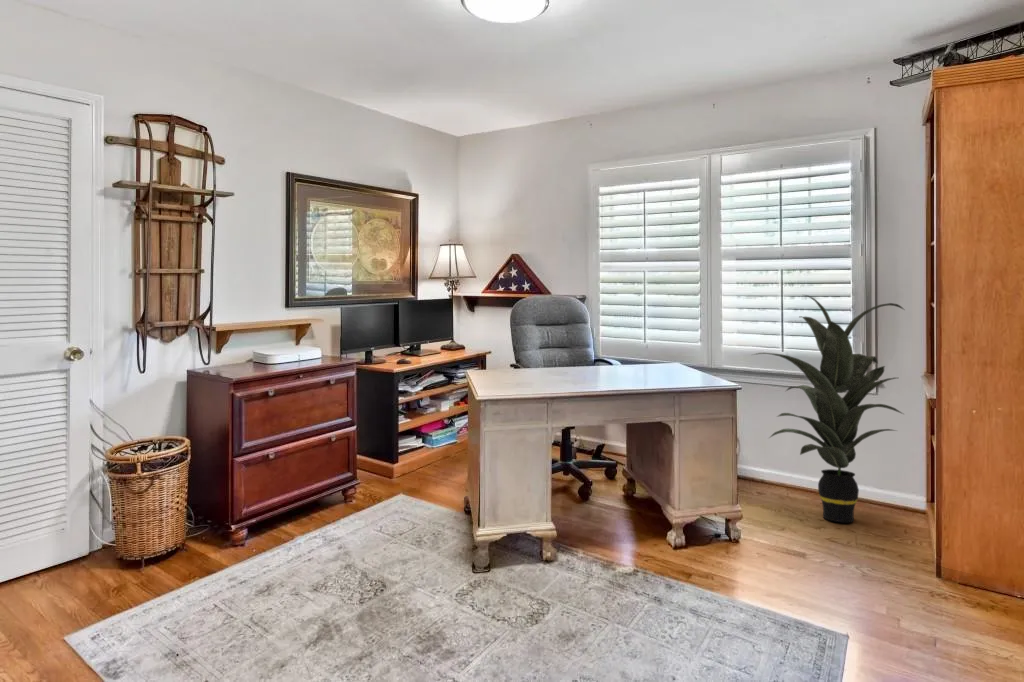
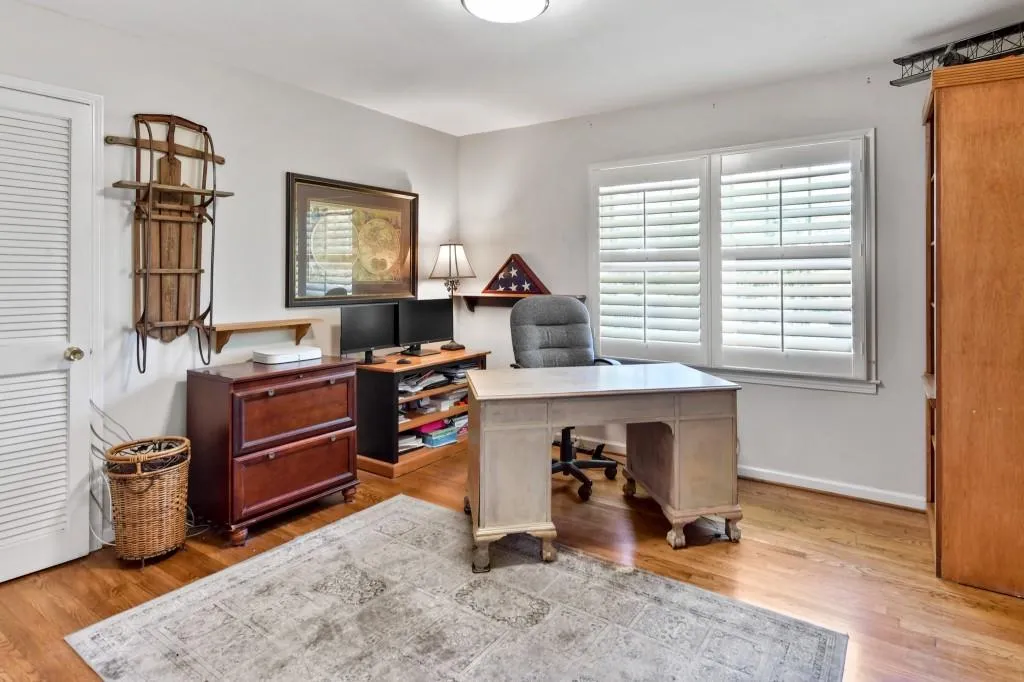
- indoor plant [752,294,906,523]
